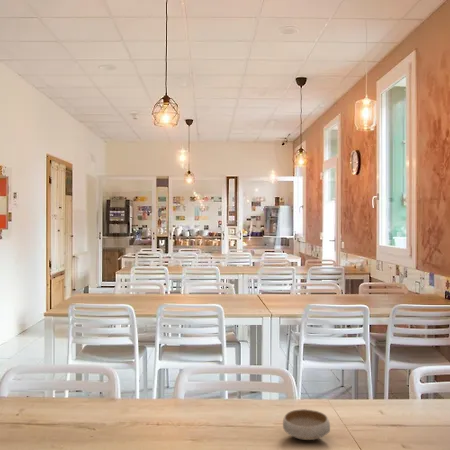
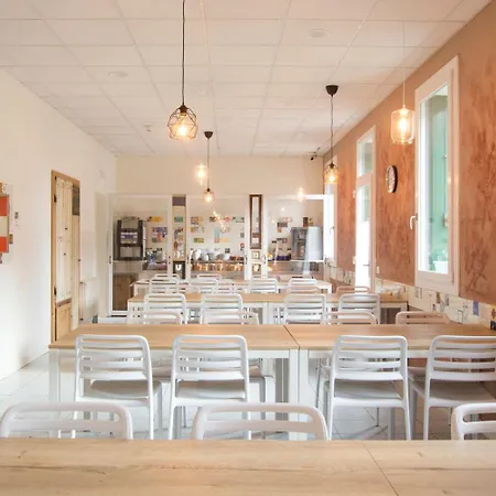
- bowl [282,408,331,441]
